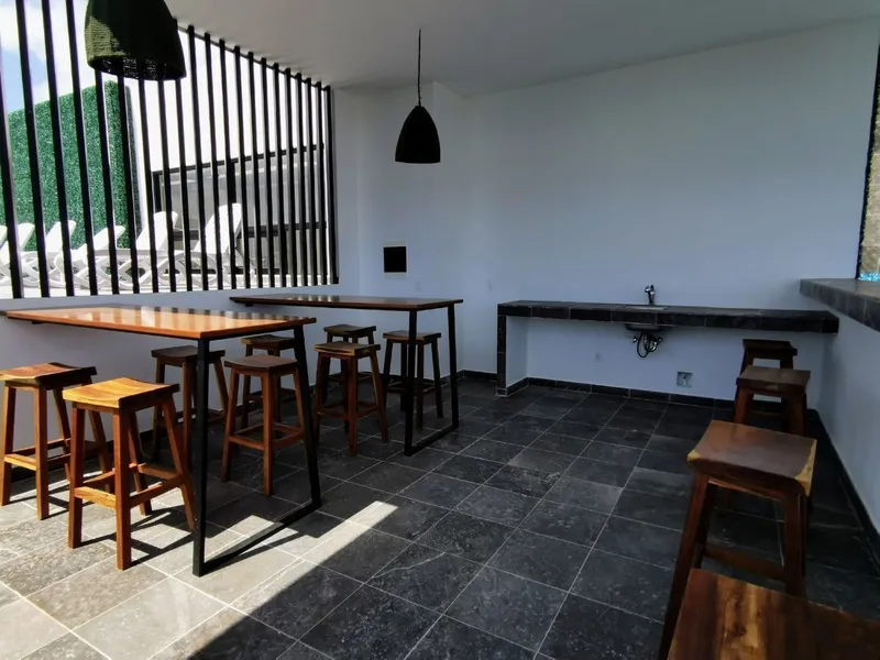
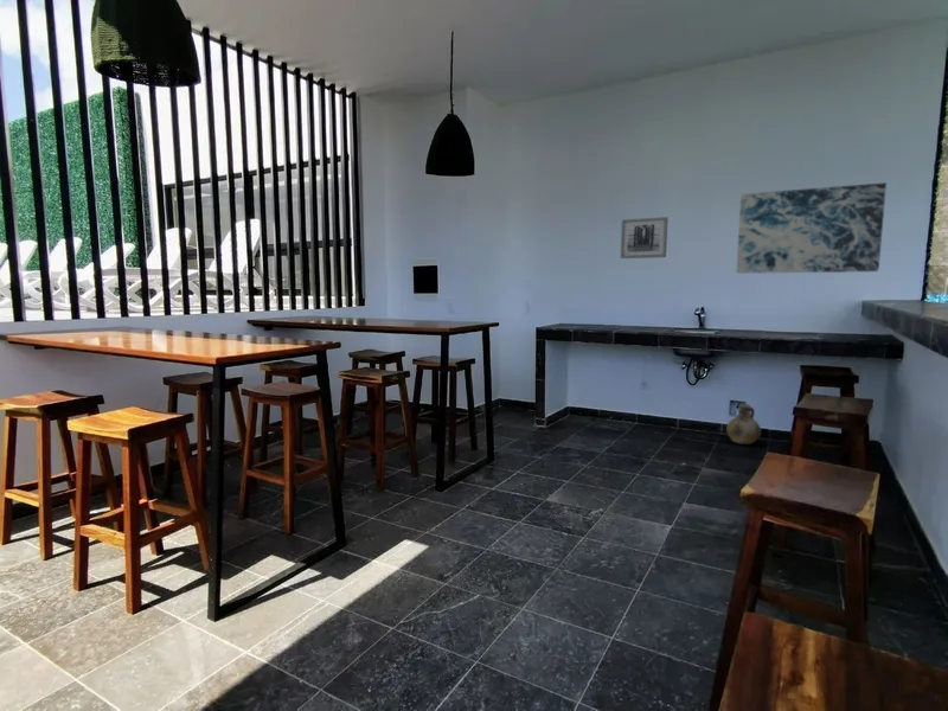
+ ceramic jug [725,403,762,446]
+ wall art [735,181,888,275]
+ wall art [620,216,670,260]
